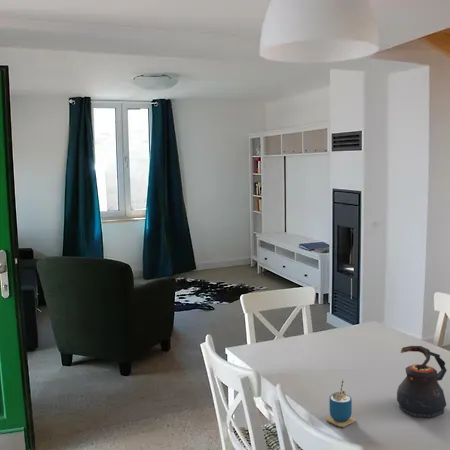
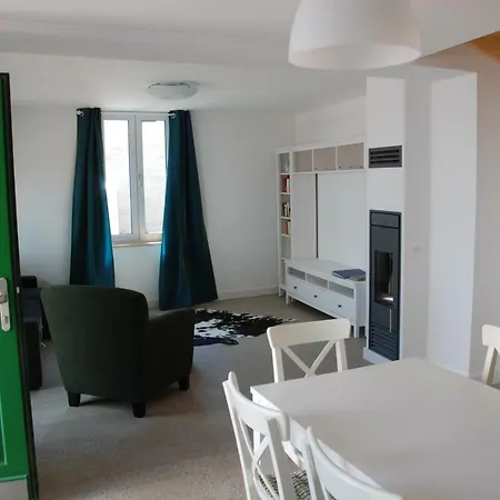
- teapot [396,345,448,418]
- cup [325,379,356,428]
